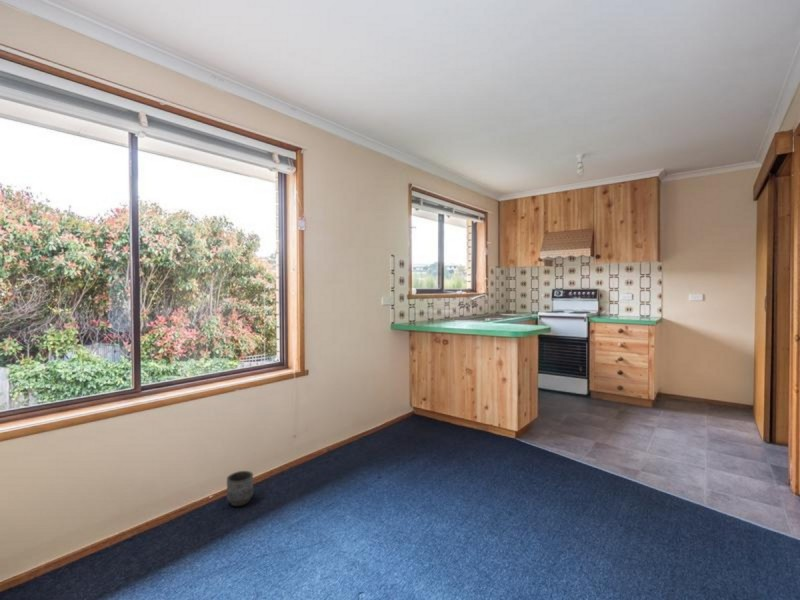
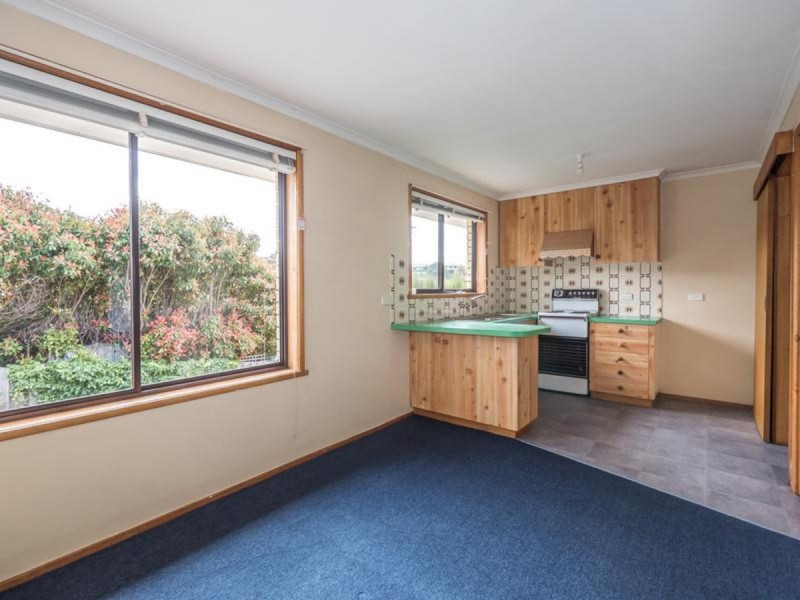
- planter [226,470,254,507]
